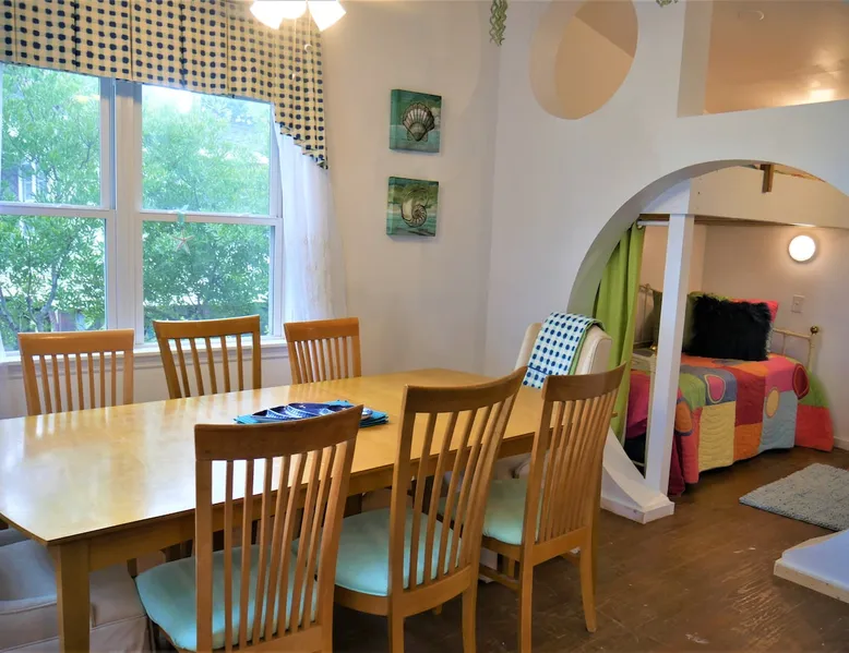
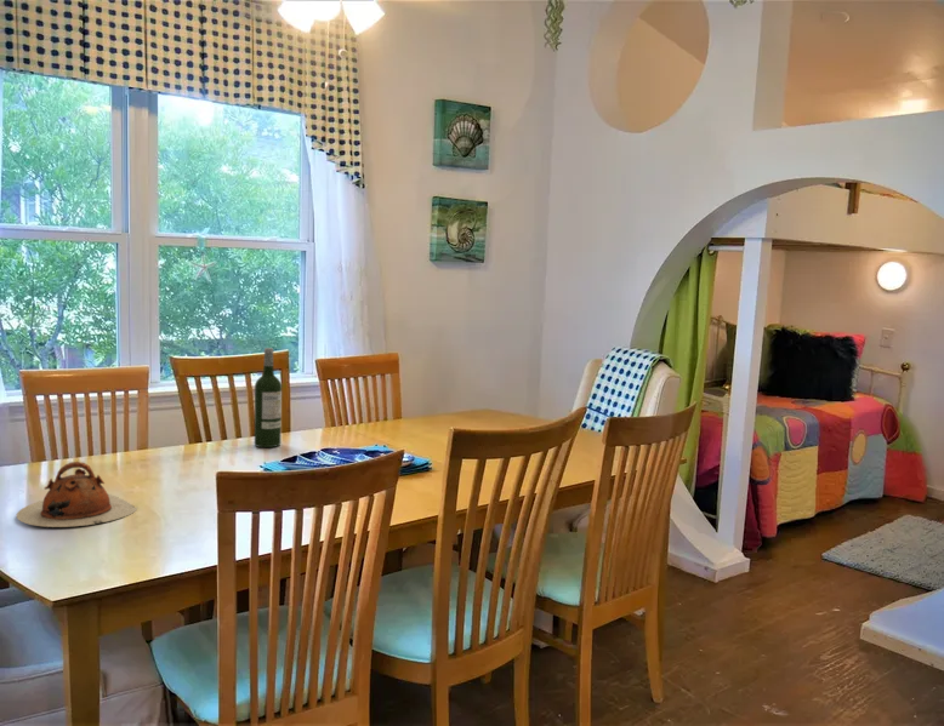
+ wine bottle [254,347,283,448]
+ teapot [16,461,138,528]
